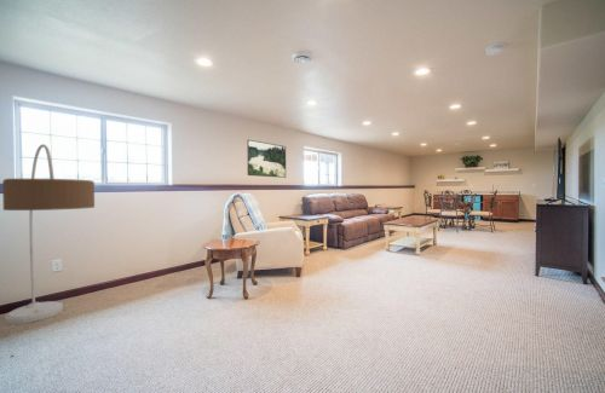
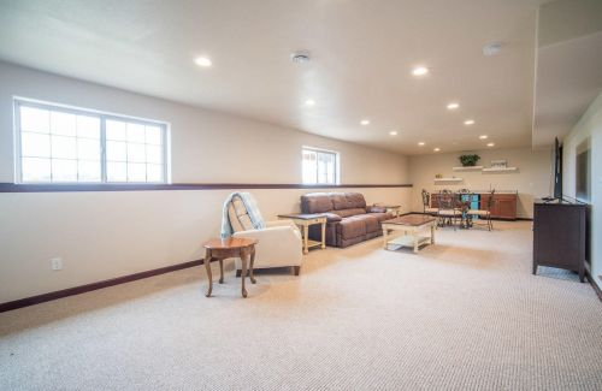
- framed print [246,139,287,179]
- floor lamp [1,143,96,325]
